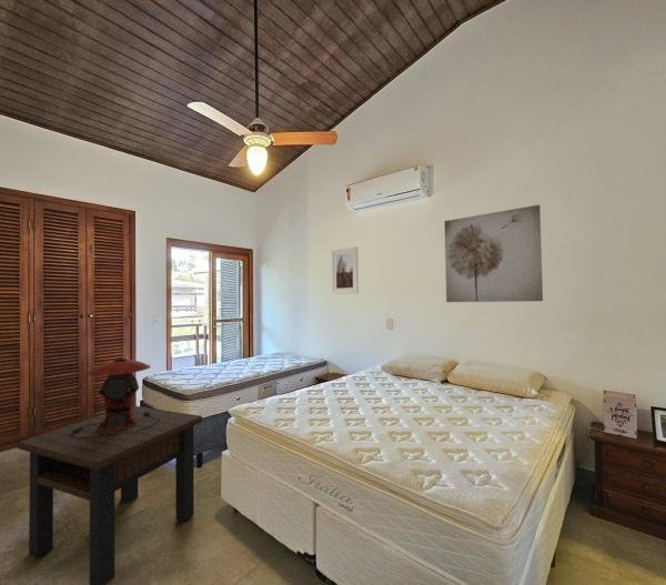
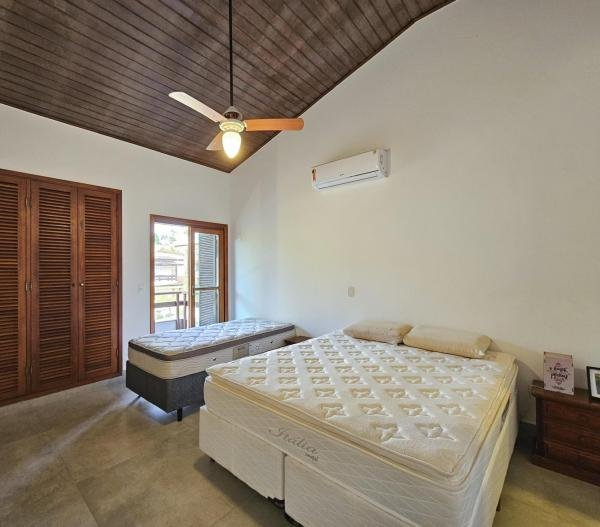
- side table [17,404,203,585]
- table lamp [73,357,160,437]
- wall art [443,204,544,303]
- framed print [331,246,360,295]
